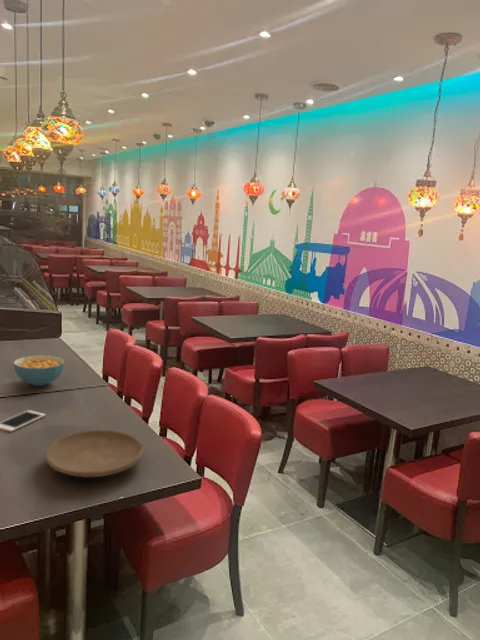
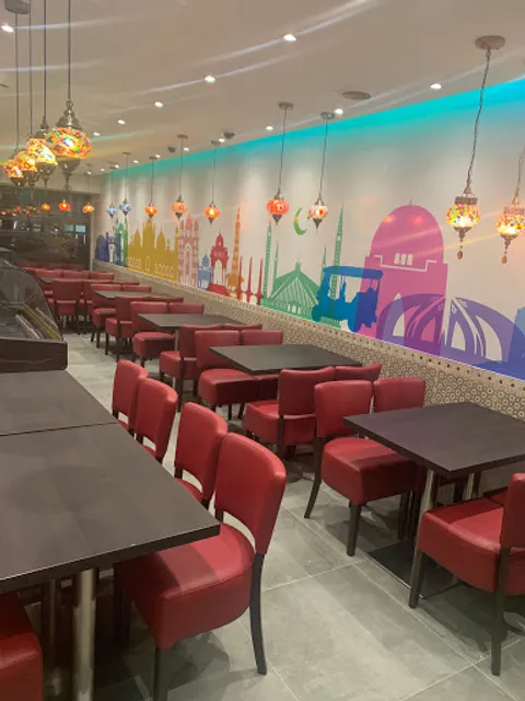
- plate [44,429,145,478]
- cell phone [0,409,47,433]
- cereal bowl [12,354,65,387]
